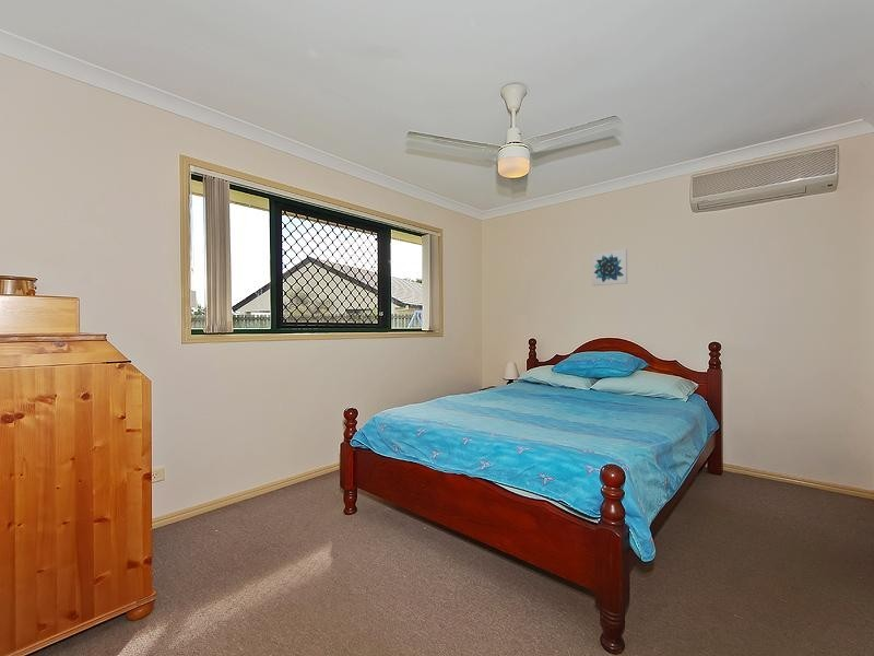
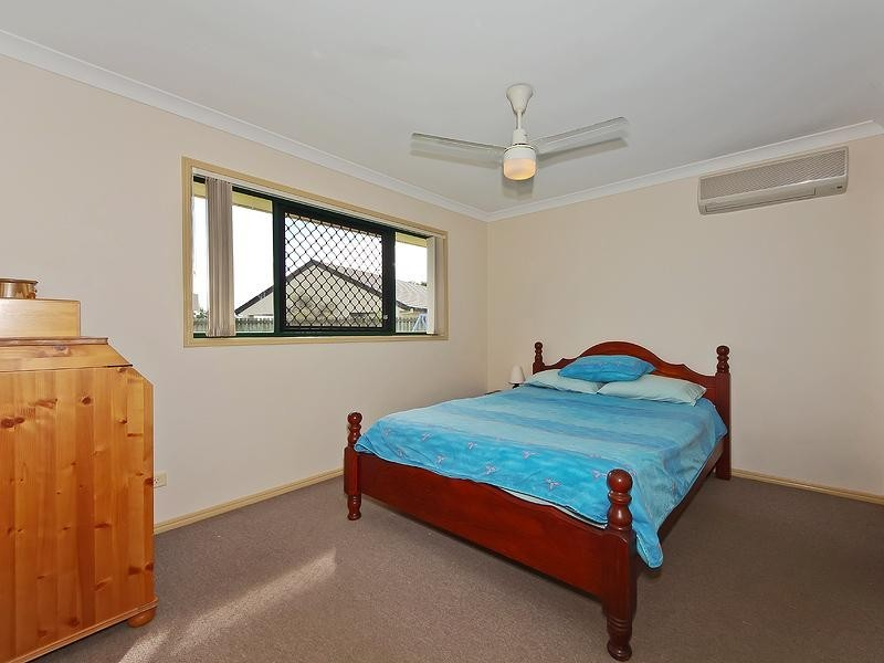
- wall art [591,248,628,286]
